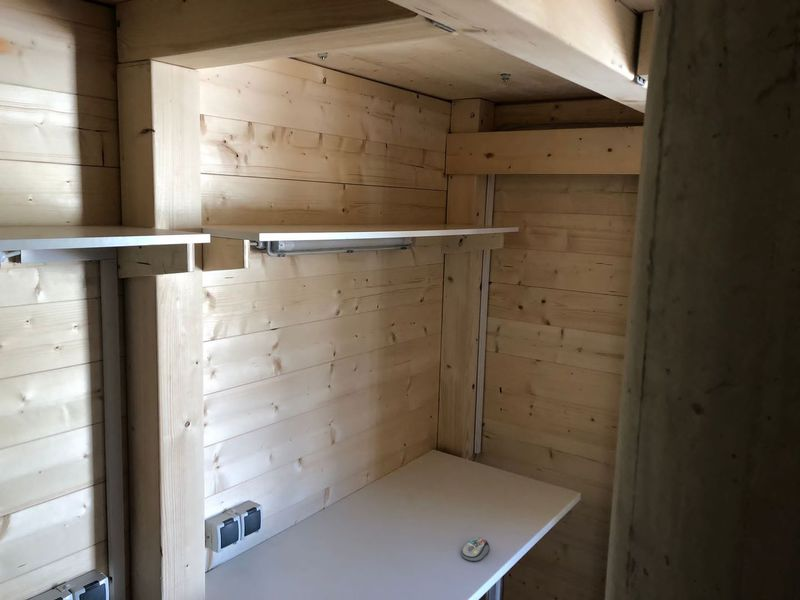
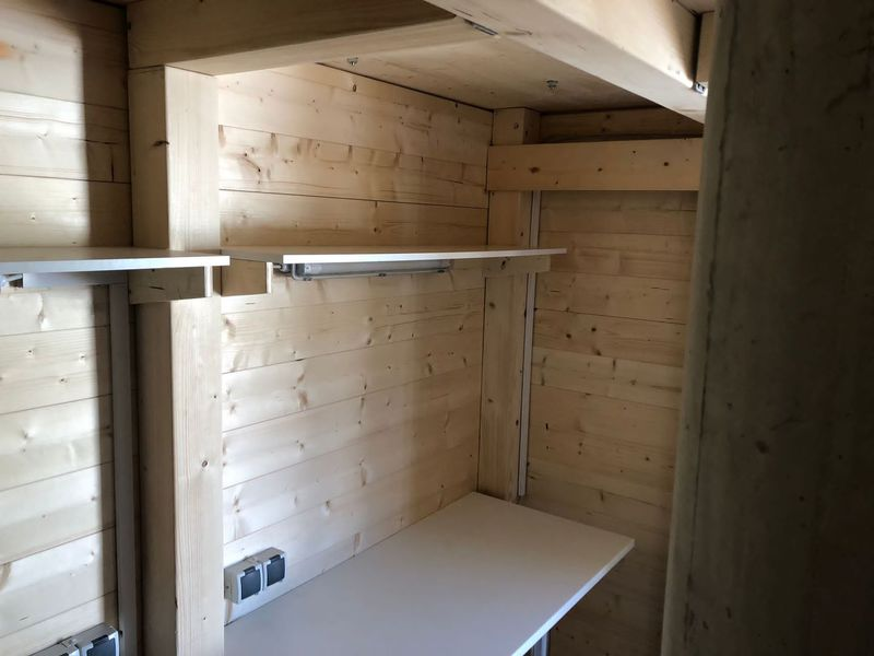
- computer mouse [460,536,491,562]
